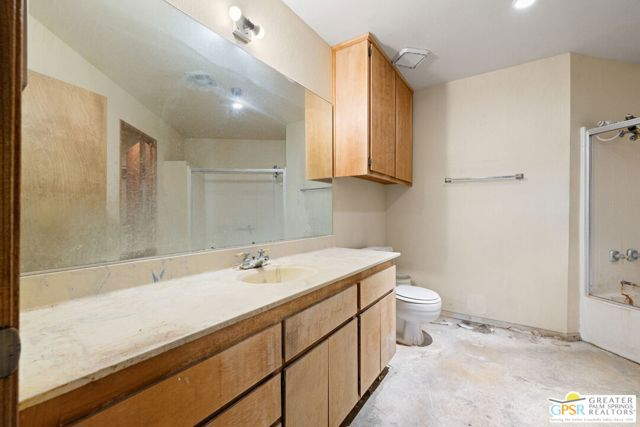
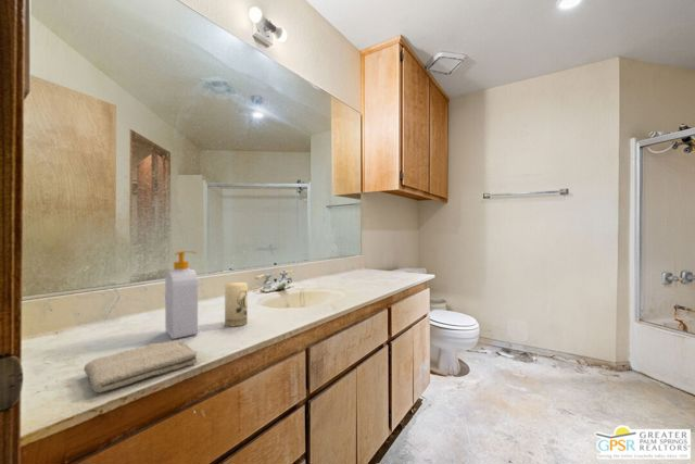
+ washcloth [83,339,199,393]
+ soap bottle [164,250,199,340]
+ candle [224,281,249,327]
